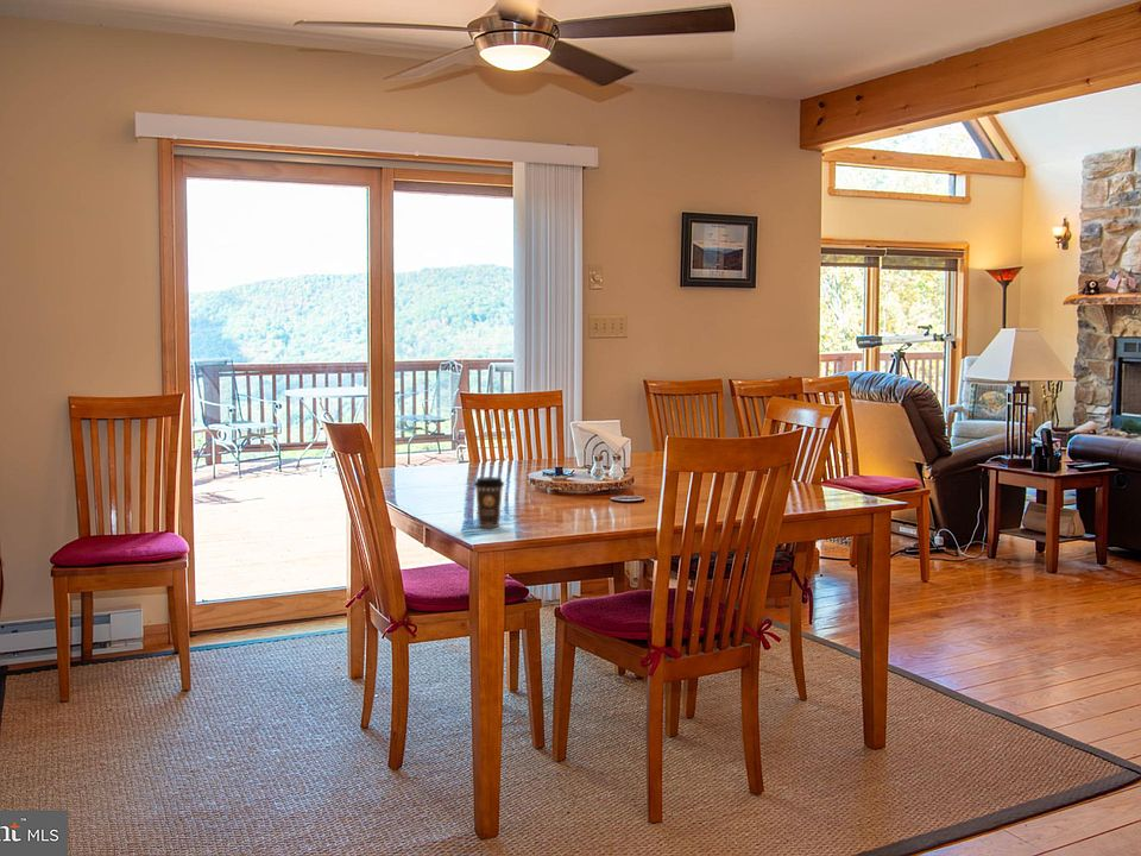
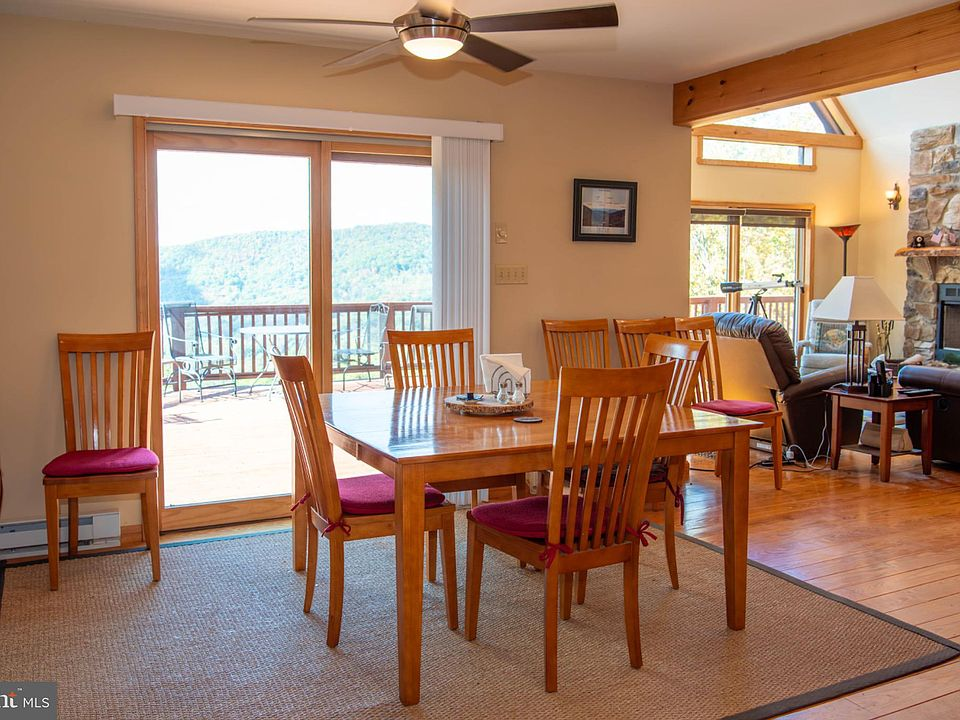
- coffee cup [473,476,505,528]
